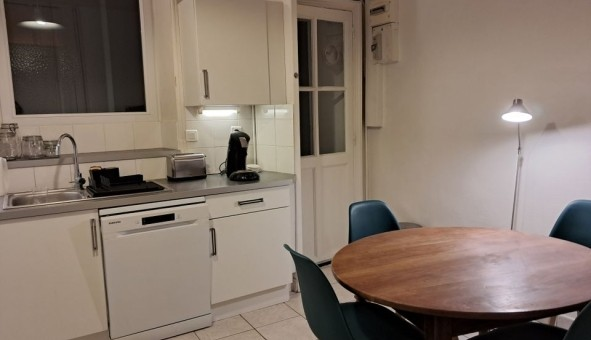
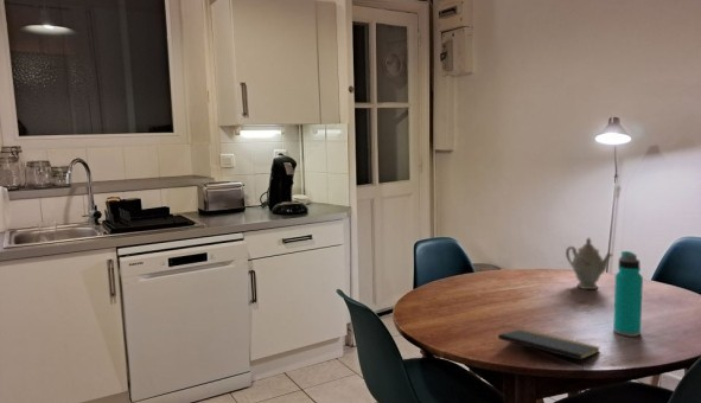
+ water bottle [612,250,644,338]
+ chinaware [565,237,613,290]
+ notepad [497,328,601,373]
